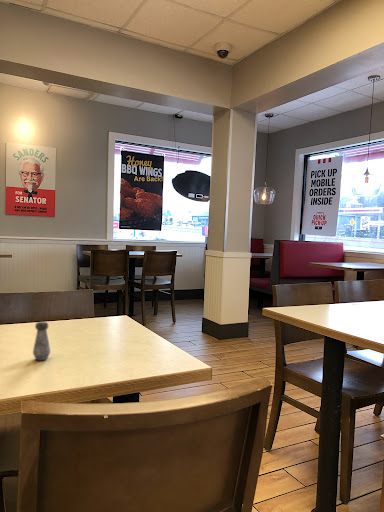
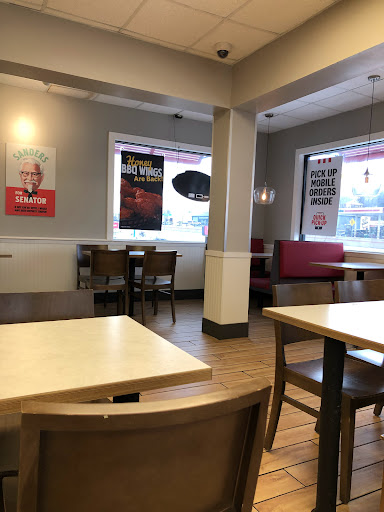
- salt shaker [32,321,51,361]
